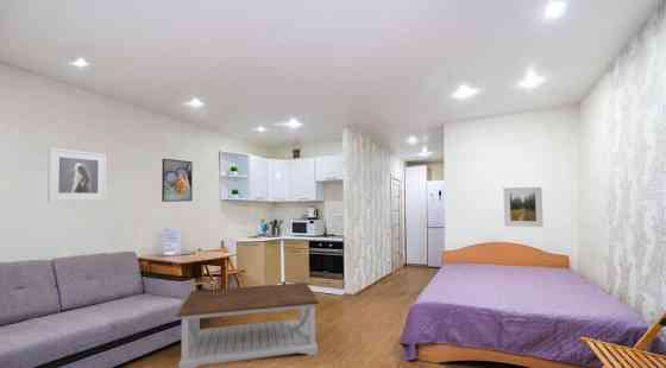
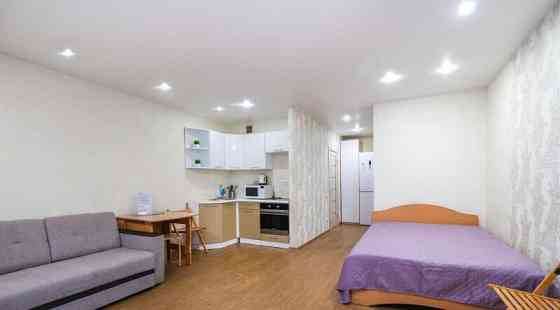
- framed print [502,186,545,228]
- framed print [161,158,194,203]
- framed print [46,147,107,203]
- coffee table [176,281,320,368]
